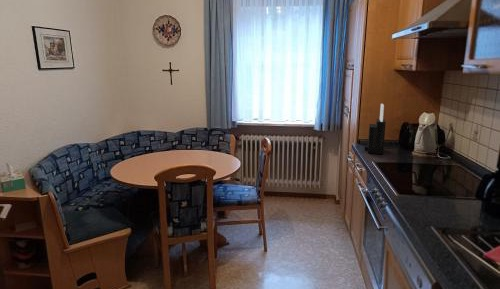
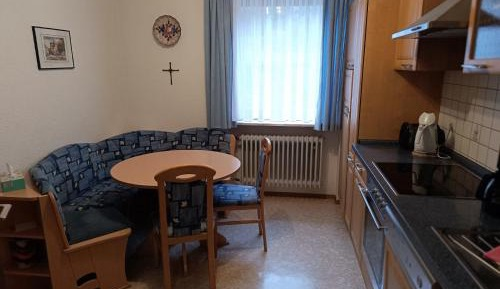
- knife block [364,103,387,155]
